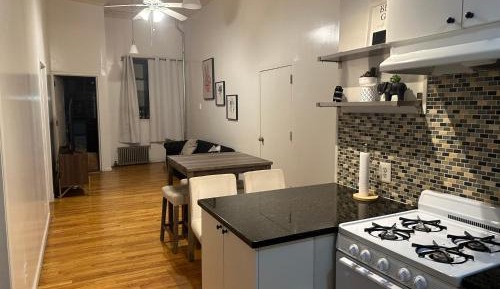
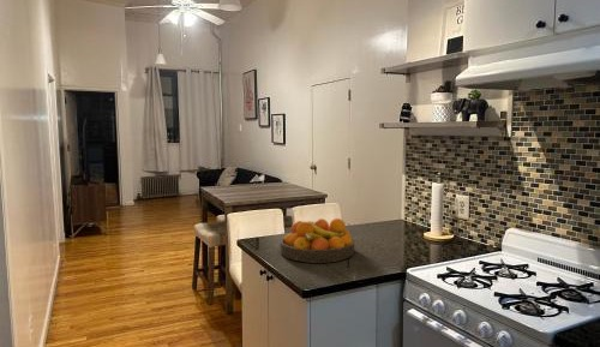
+ fruit bowl [278,217,355,264]
